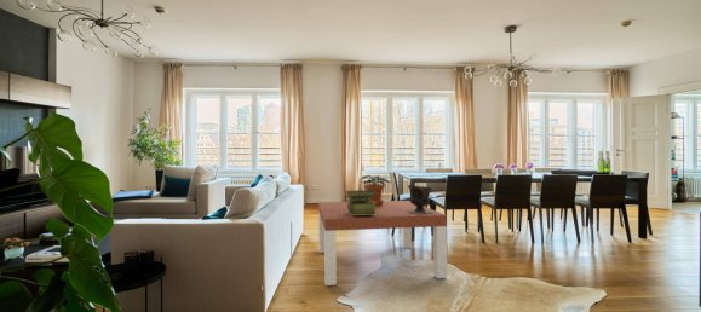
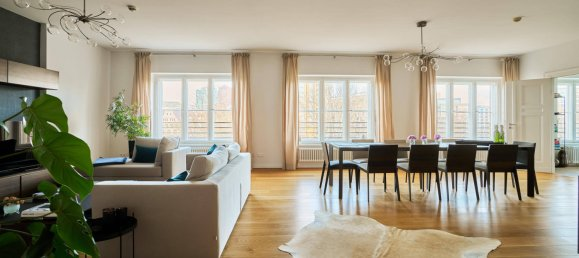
- stack of books [344,189,377,215]
- coffee table [317,200,448,287]
- decorative urn [407,184,433,214]
- potted plant [360,174,392,207]
